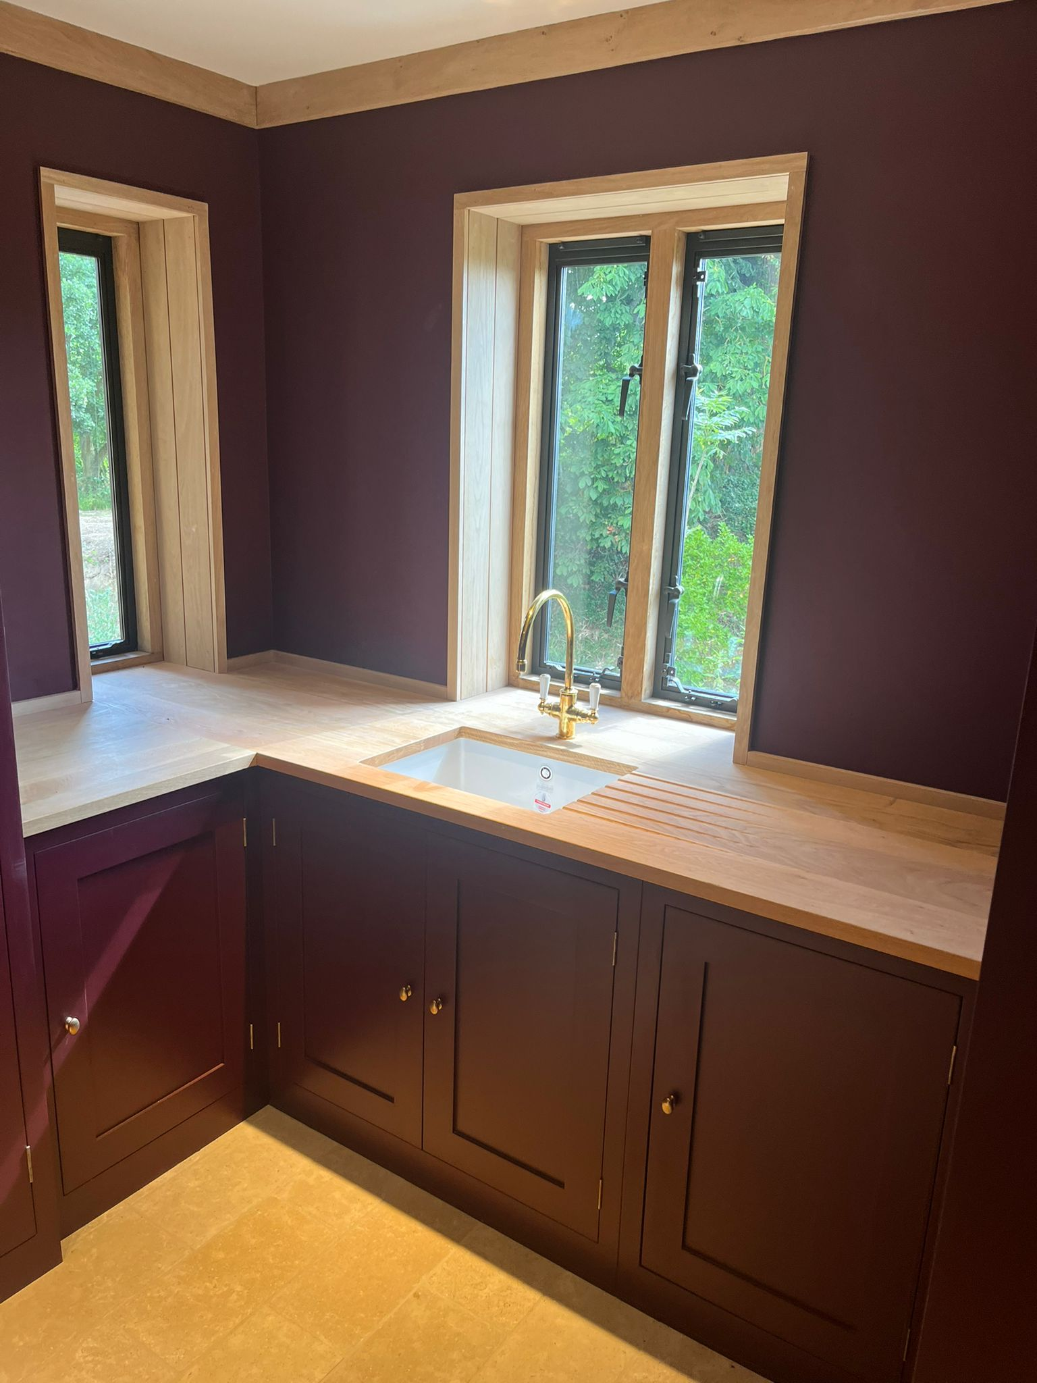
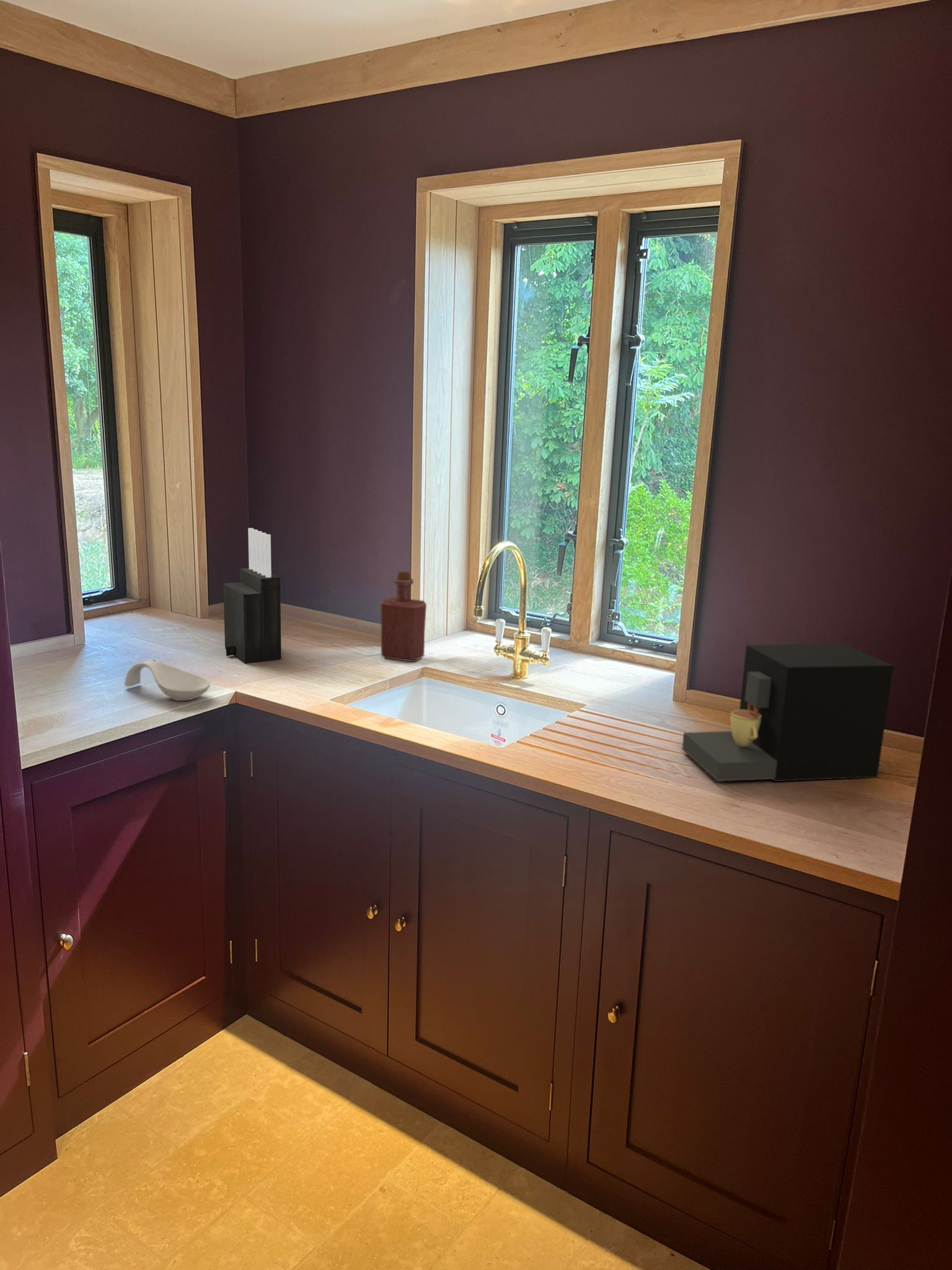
+ knife block [223,528,282,664]
+ bottle [380,571,427,662]
+ coffee maker [681,643,894,782]
+ spoon rest [124,660,211,701]
